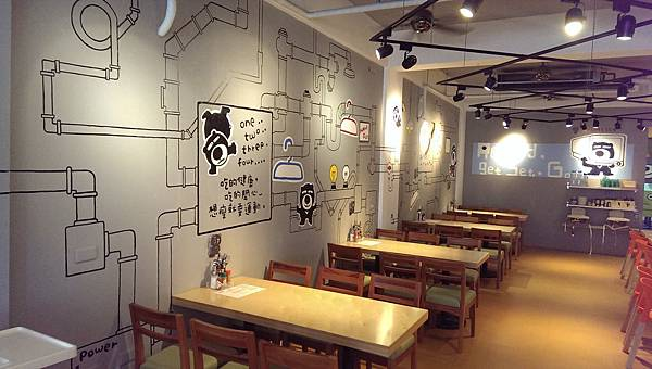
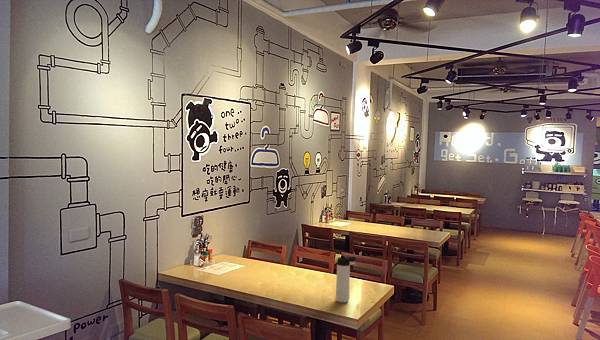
+ thermos bottle [335,255,358,304]
